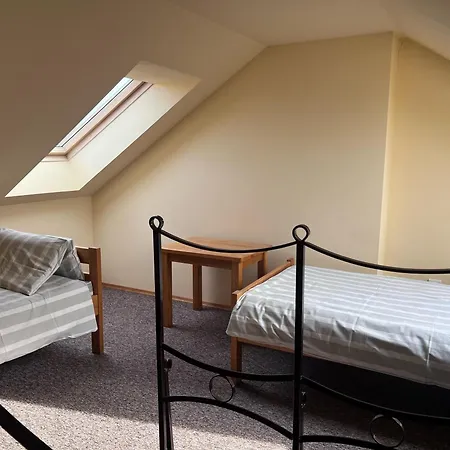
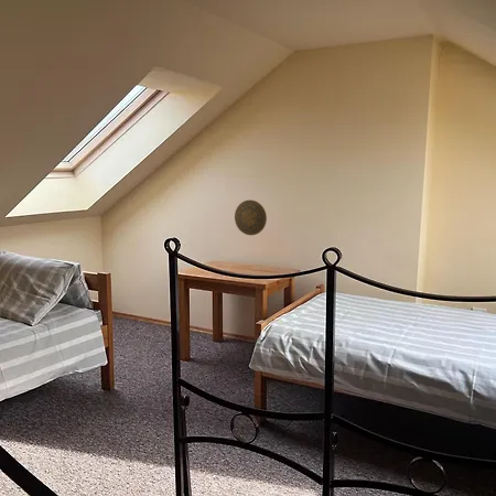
+ decorative plate [234,198,268,236]
